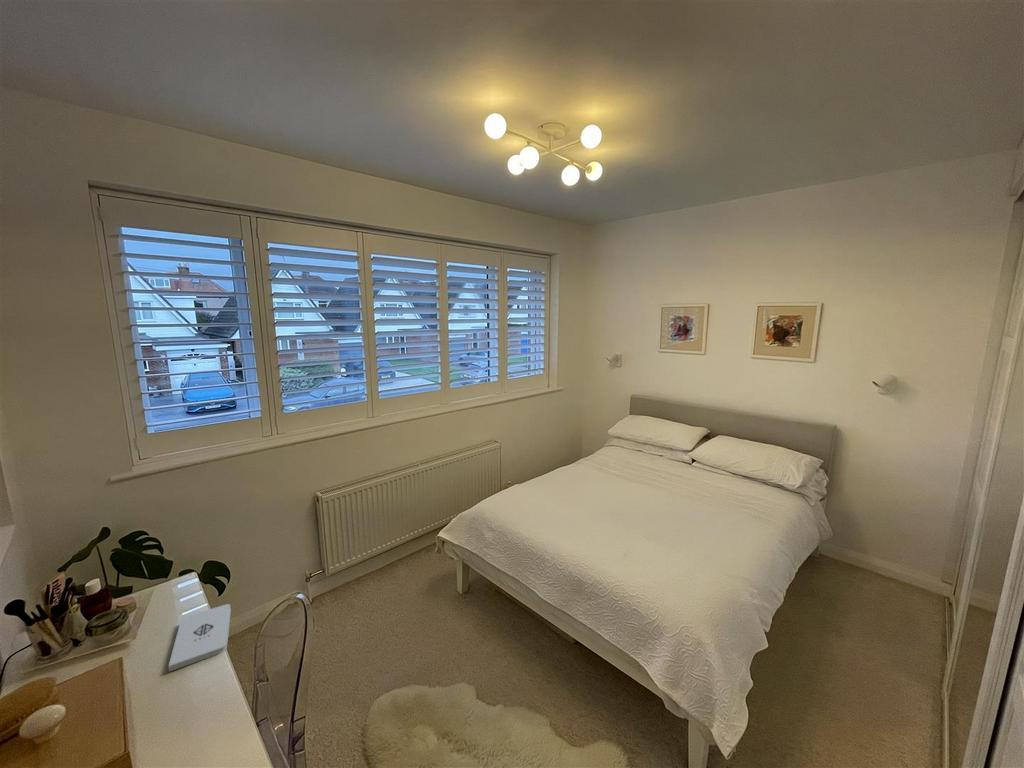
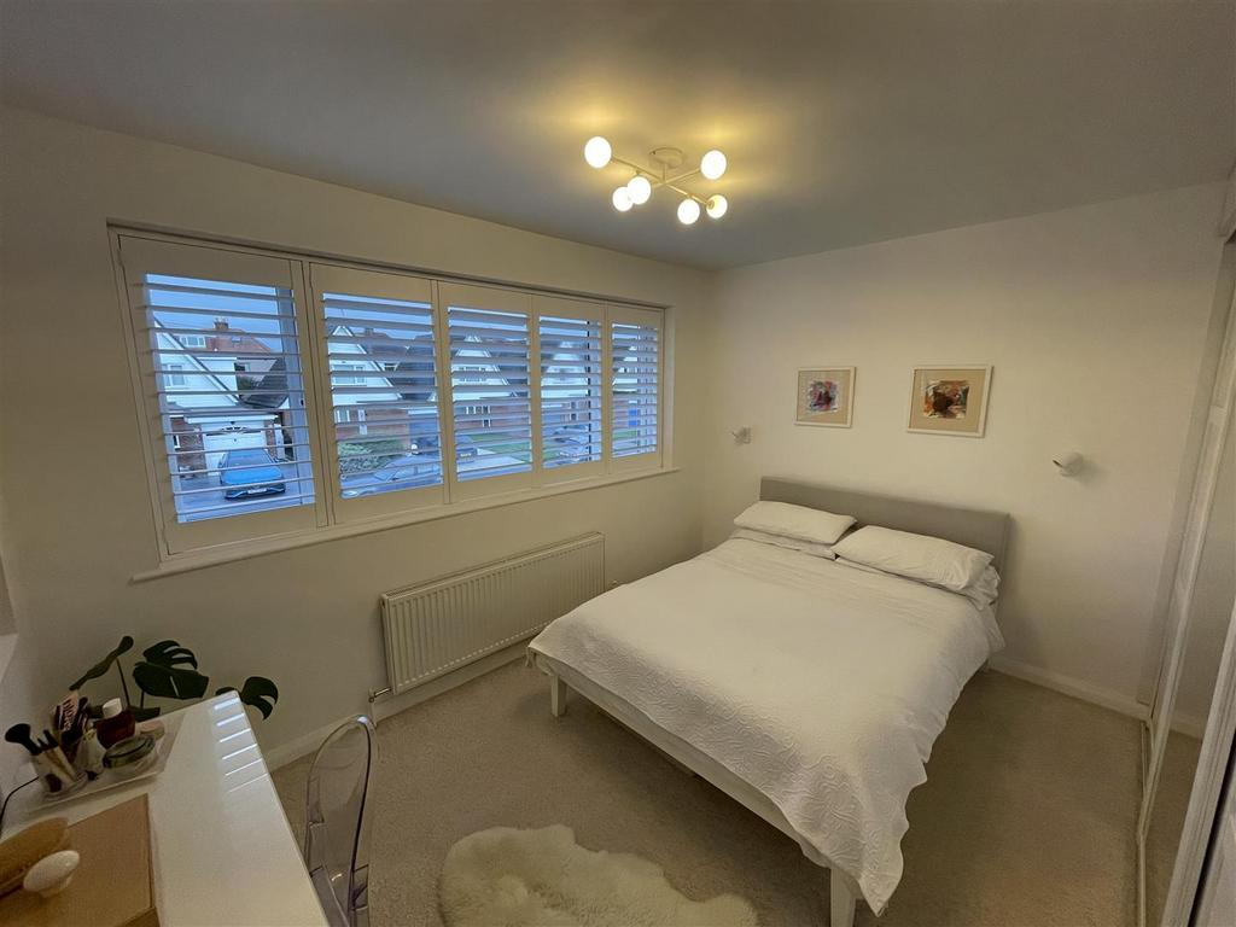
- notepad [168,603,232,672]
